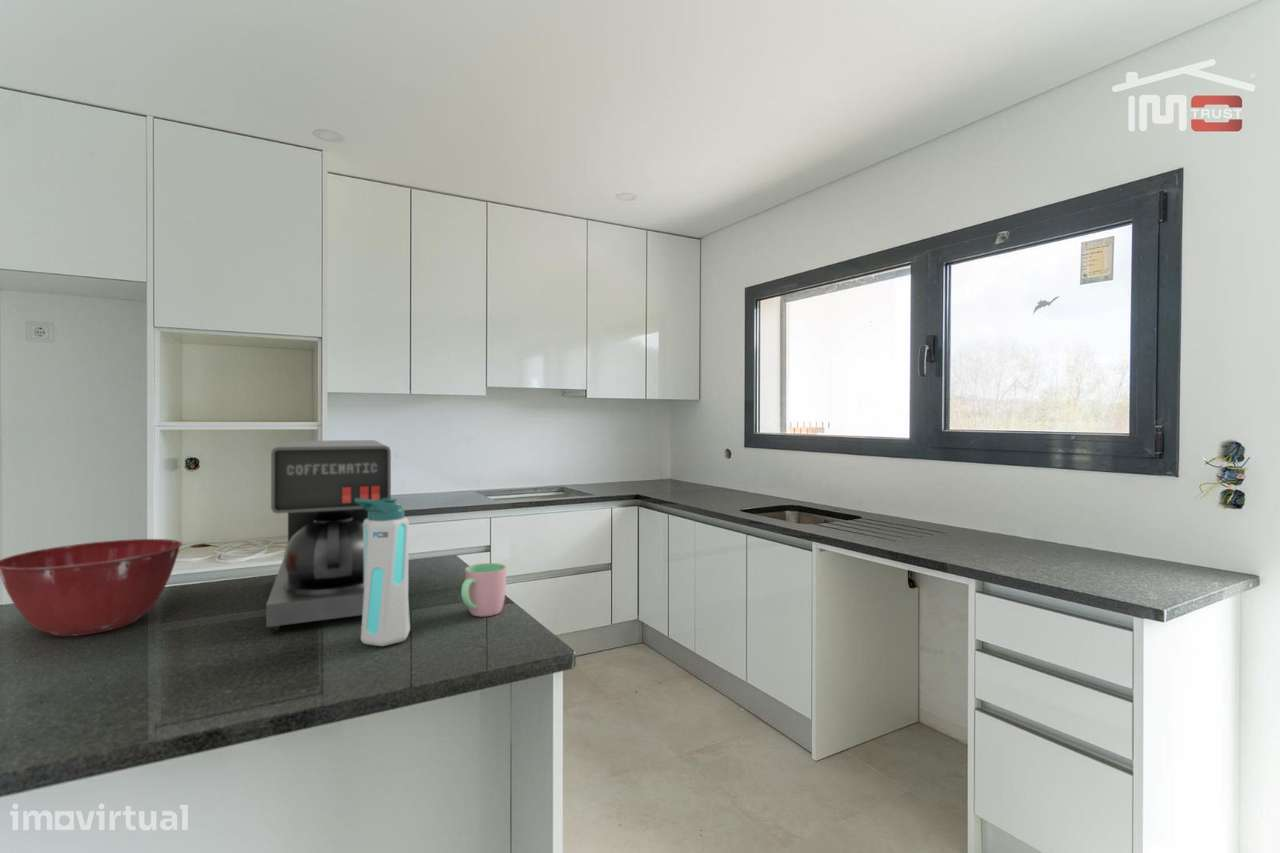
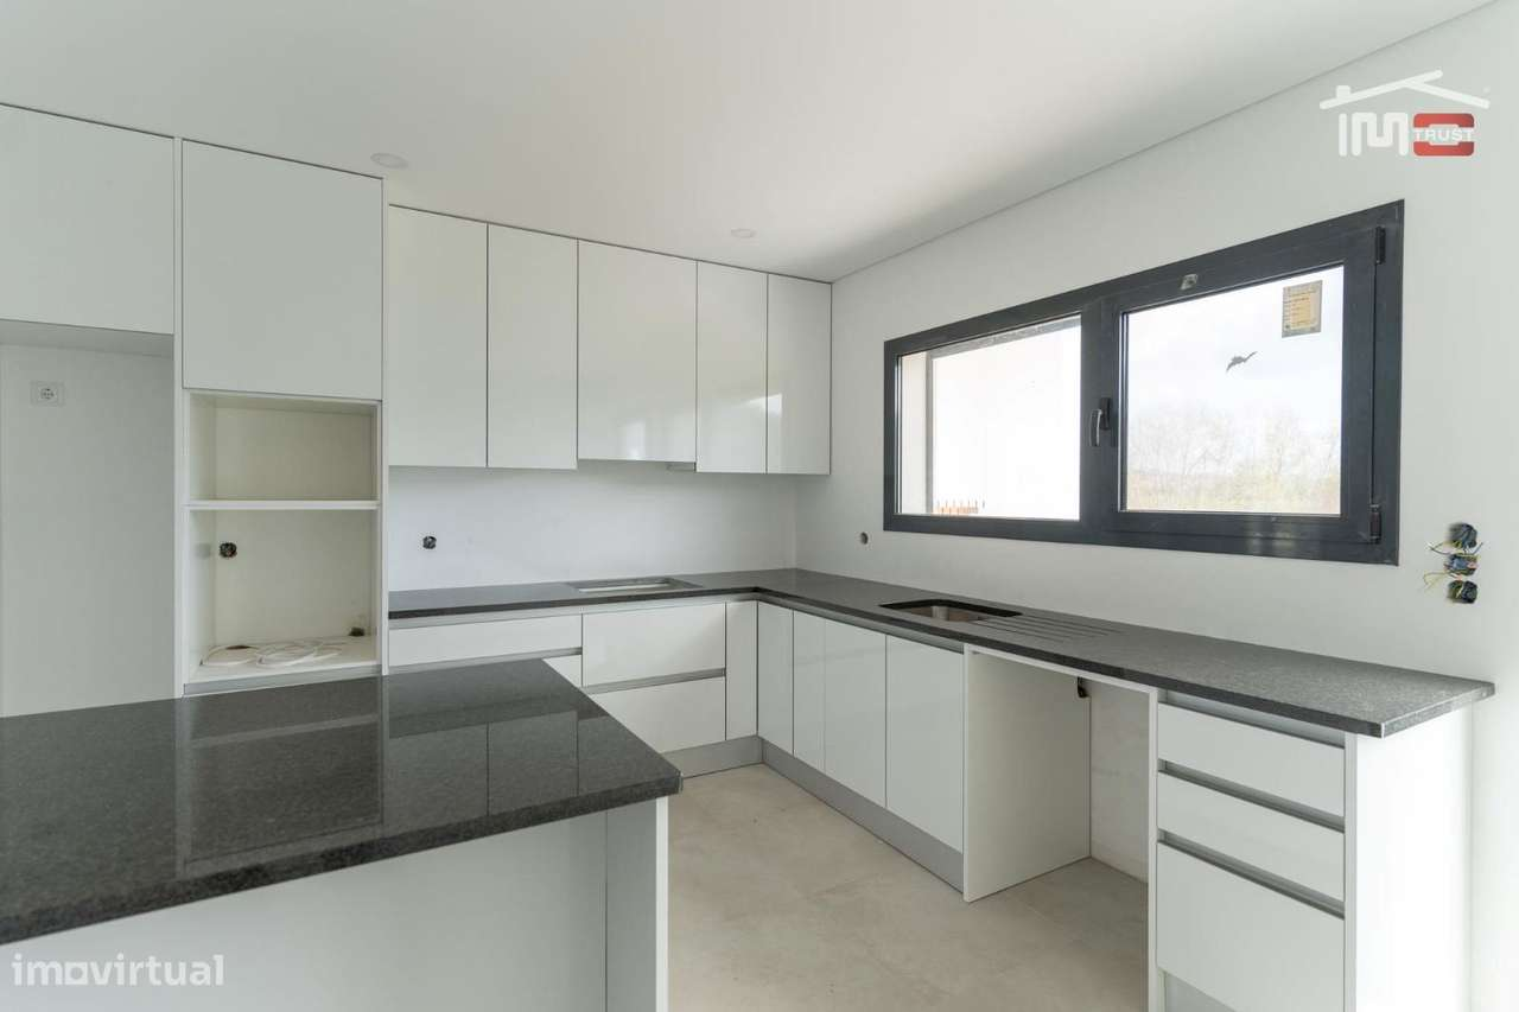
- mixing bowl [0,538,183,637]
- coffee maker [265,439,392,631]
- water bottle [355,497,411,647]
- cup [460,562,507,617]
